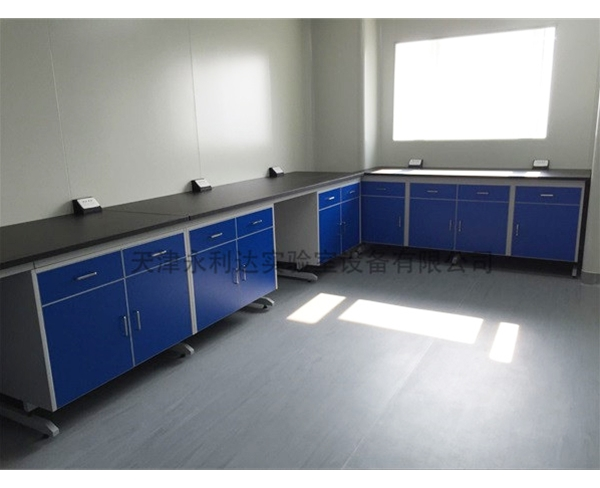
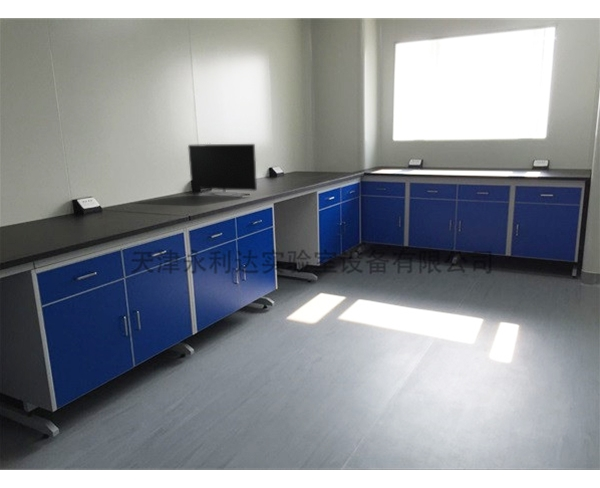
+ monitor [187,143,258,198]
